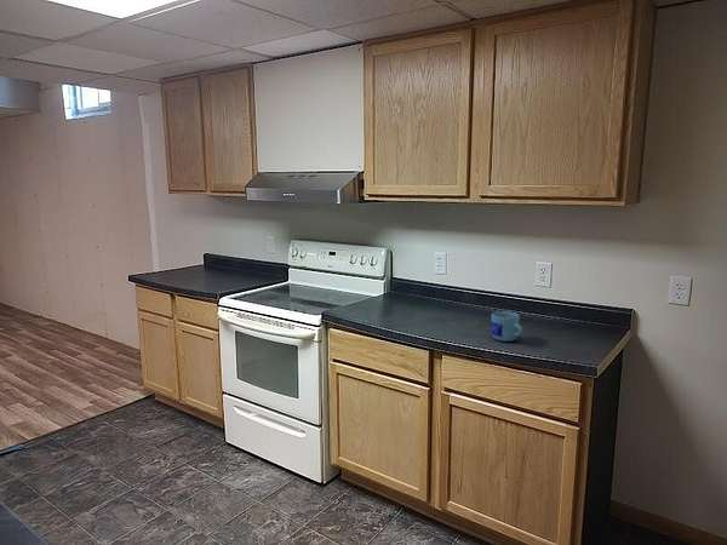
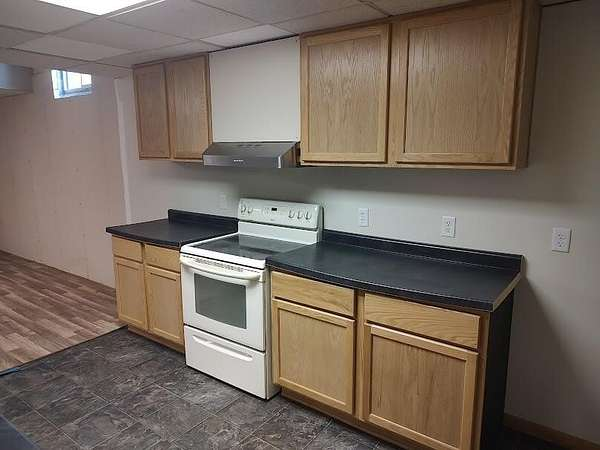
- mug [491,310,523,343]
